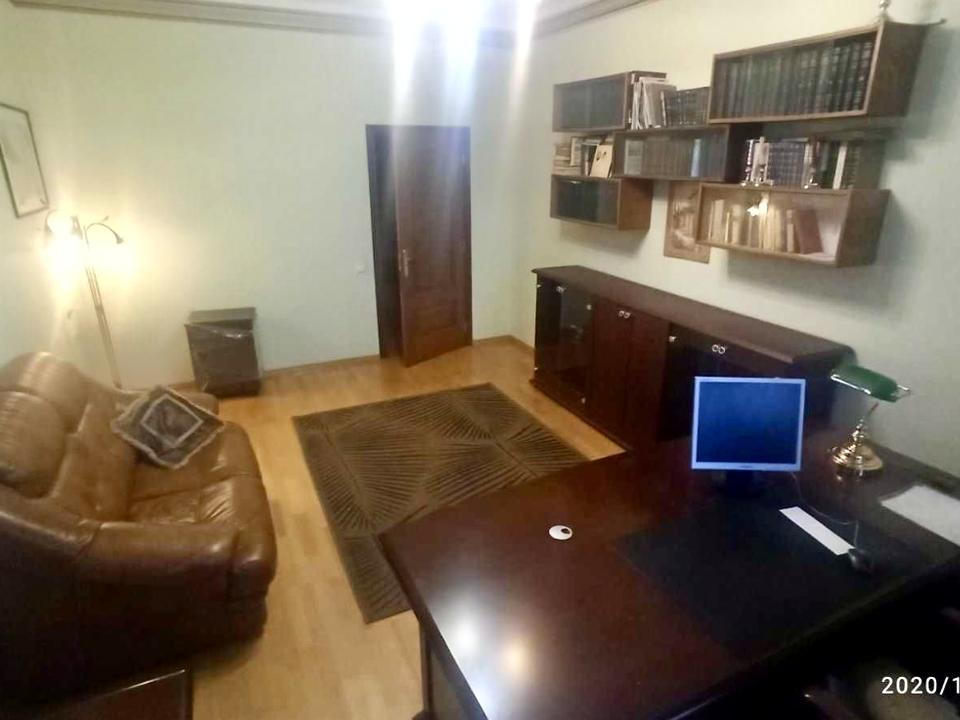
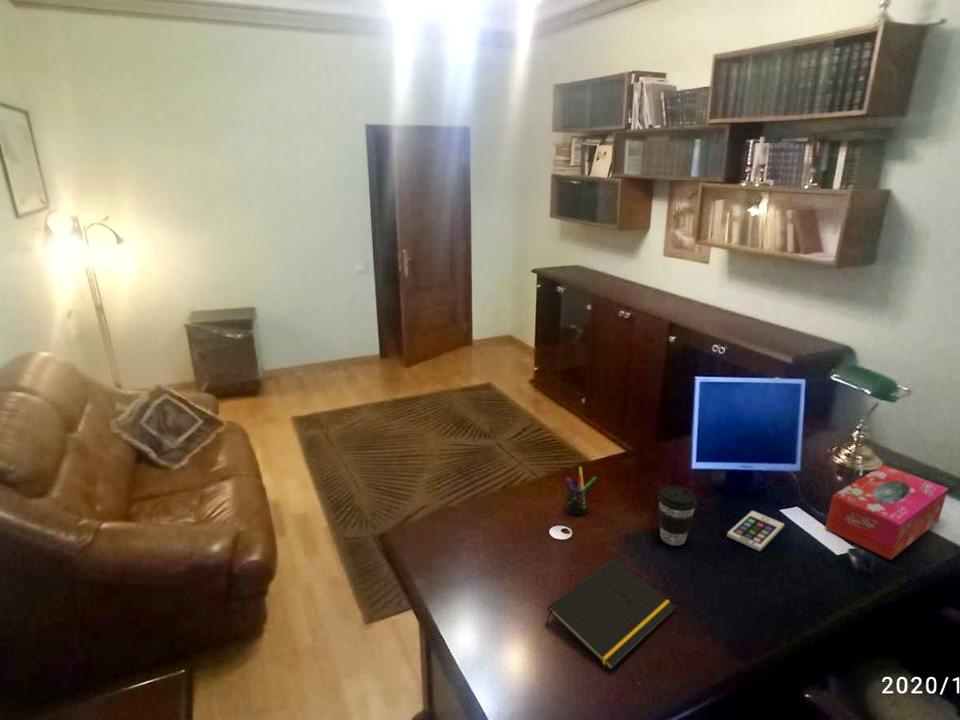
+ notepad [545,557,676,671]
+ pen holder [565,466,597,516]
+ coffee cup [657,485,698,546]
+ smartphone [726,510,785,552]
+ tissue box [824,464,949,561]
